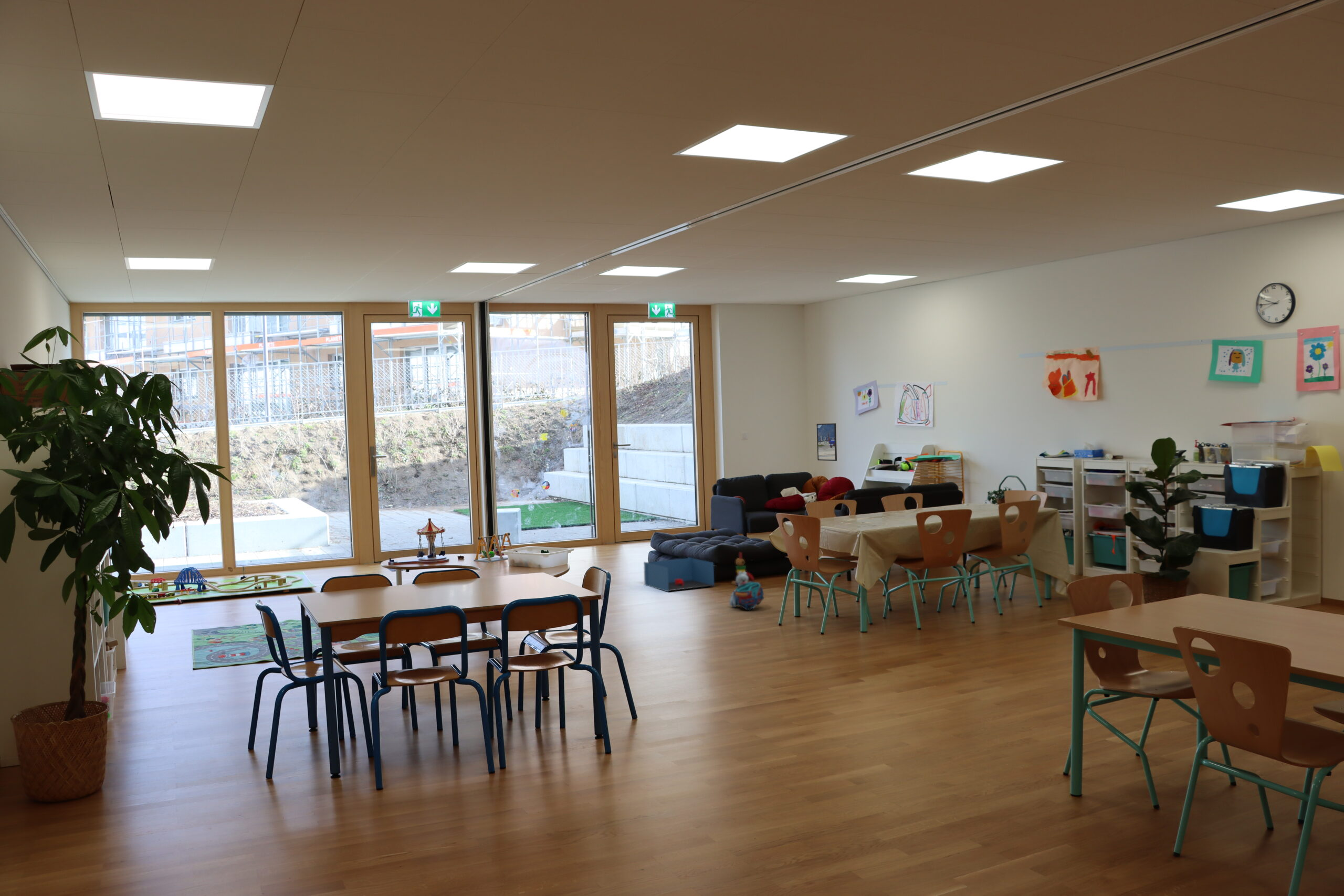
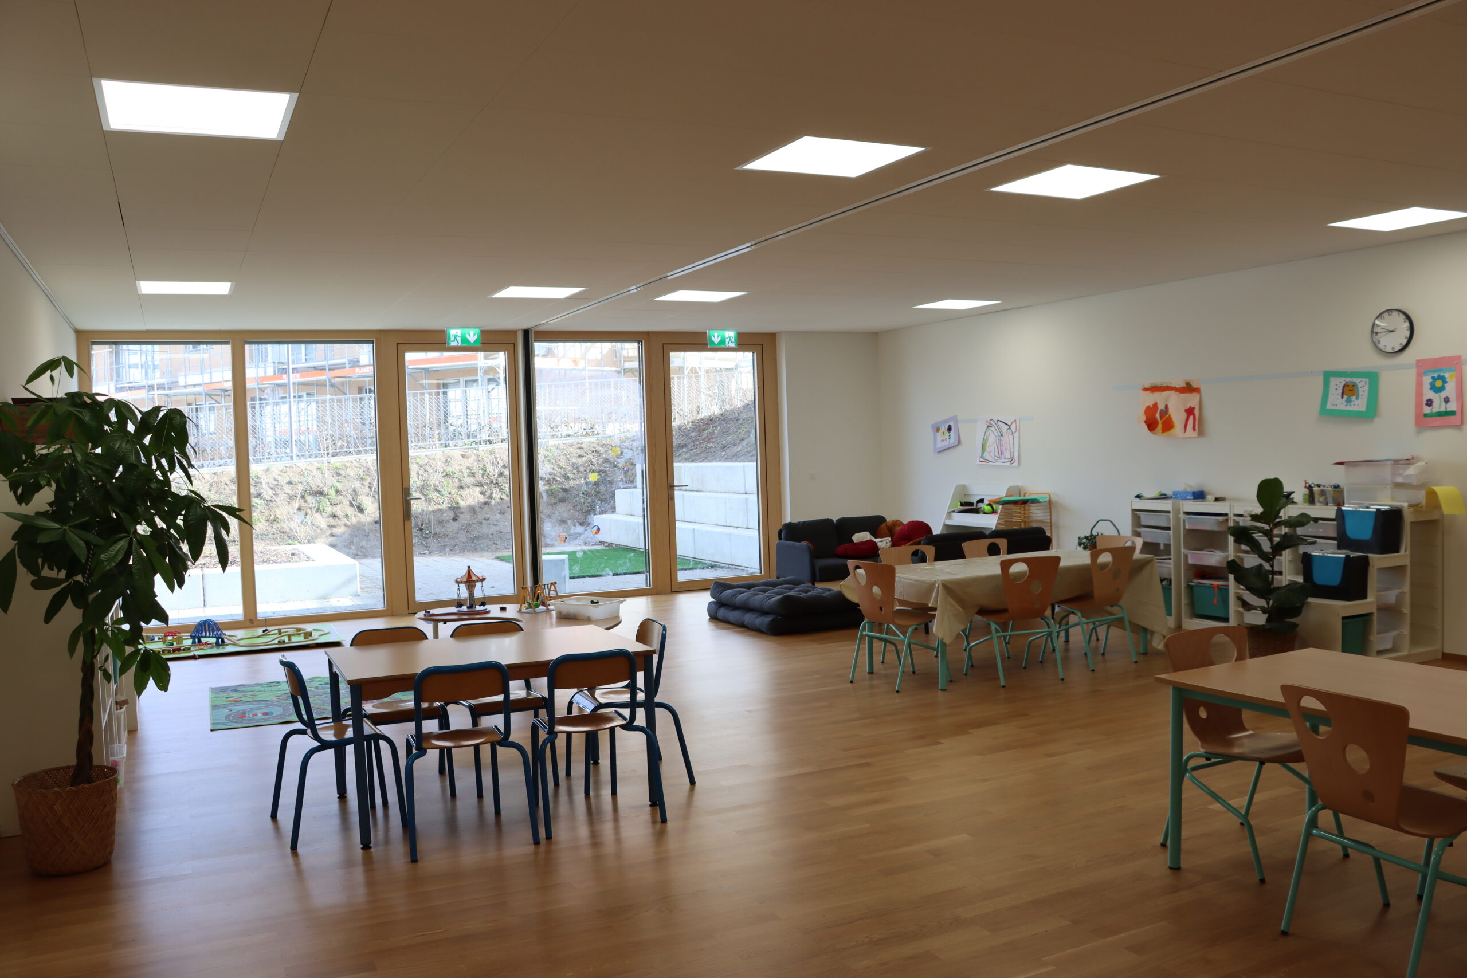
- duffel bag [729,582,765,611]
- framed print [816,423,837,461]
- plush toy [736,572,748,586]
- storage bin [643,556,715,593]
- stacking toy [731,552,754,586]
